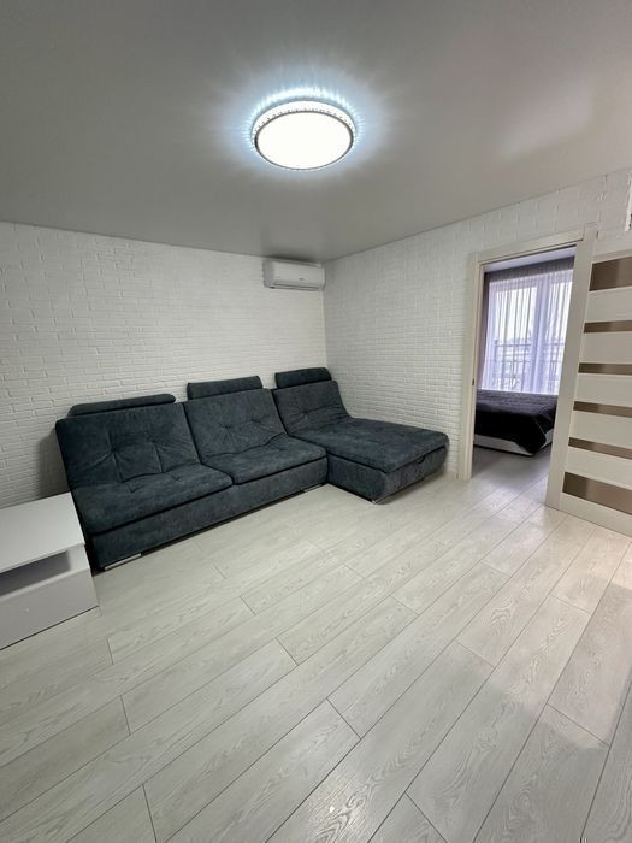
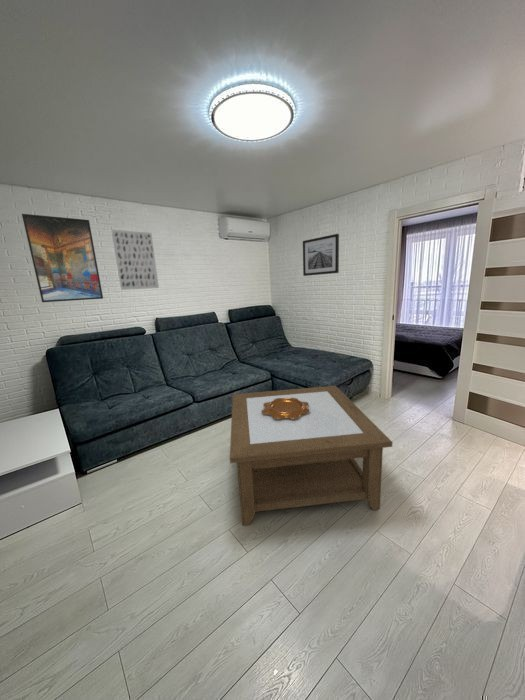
+ wall art [302,233,340,277]
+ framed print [21,213,104,303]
+ decorative bowl [261,398,310,419]
+ wall art [110,229,160,291]
+ coffee table [229,385,394,526]
